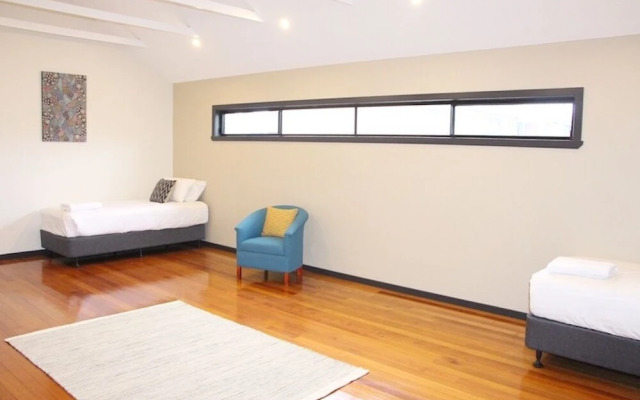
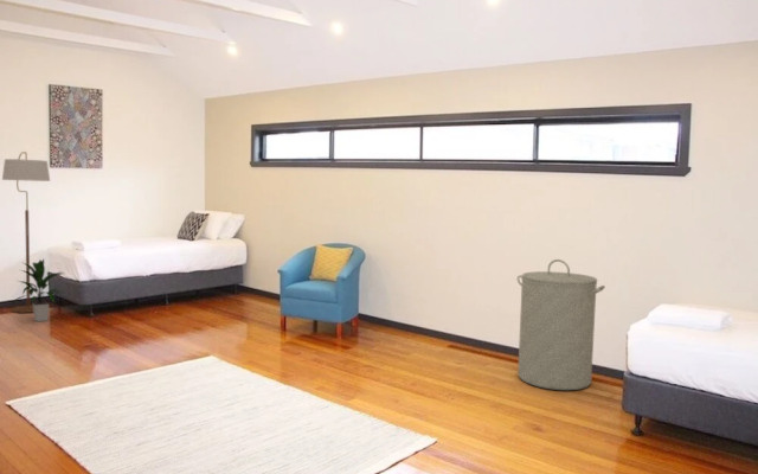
+ laundry hamper [516,258,606,391]
+ floor lamp [1,150,51,314]
+ indoor plant [9,258,65,322]
